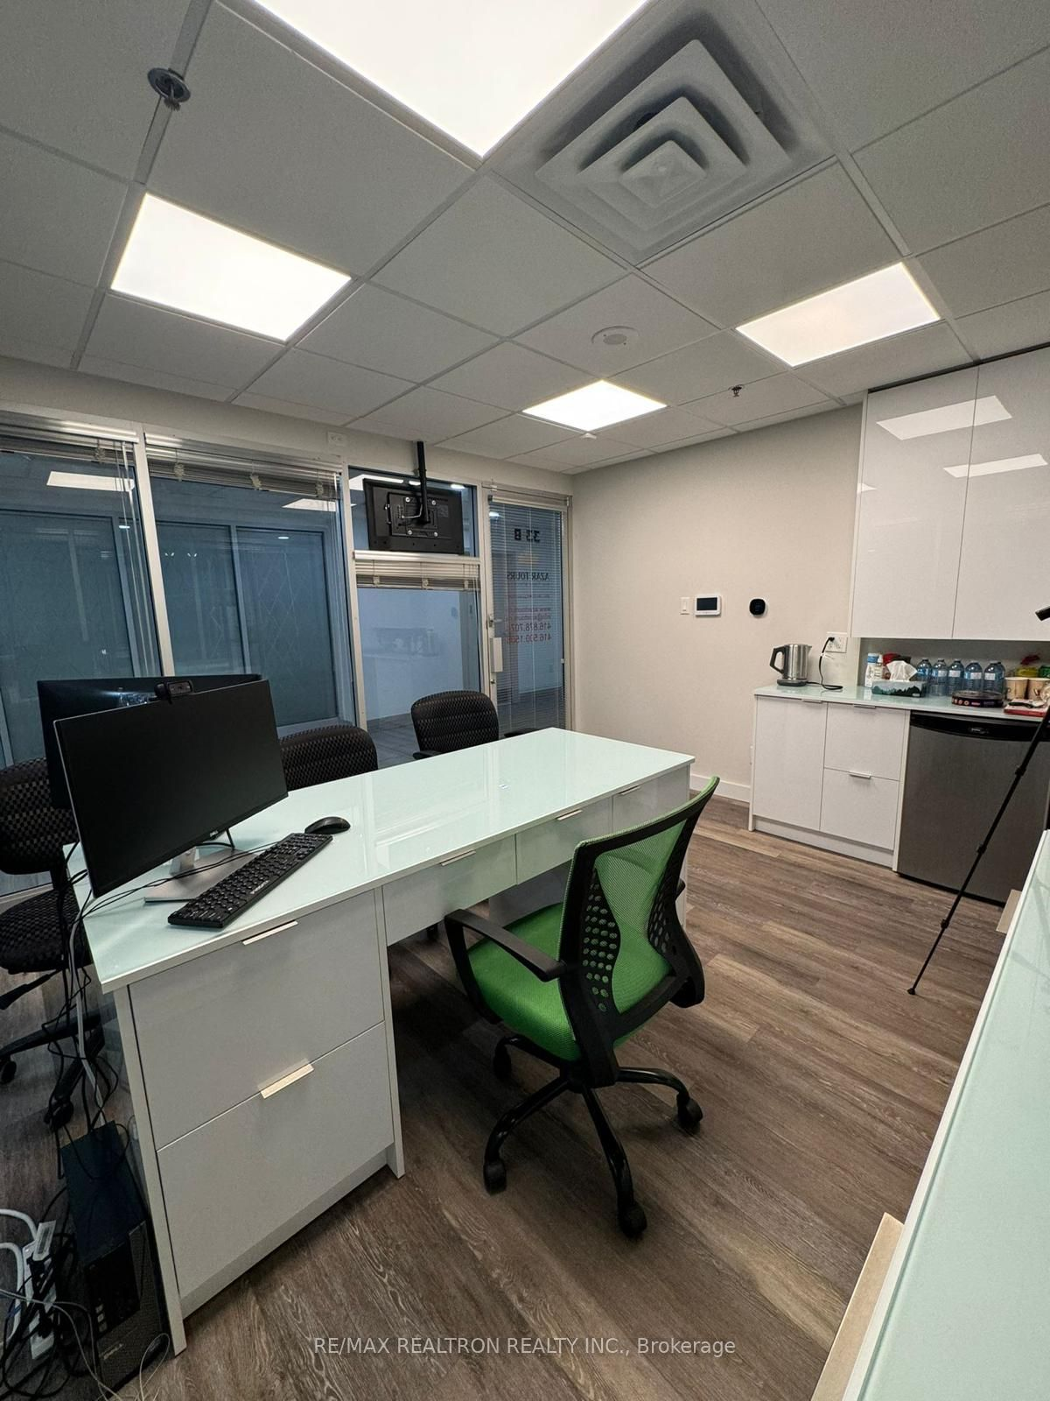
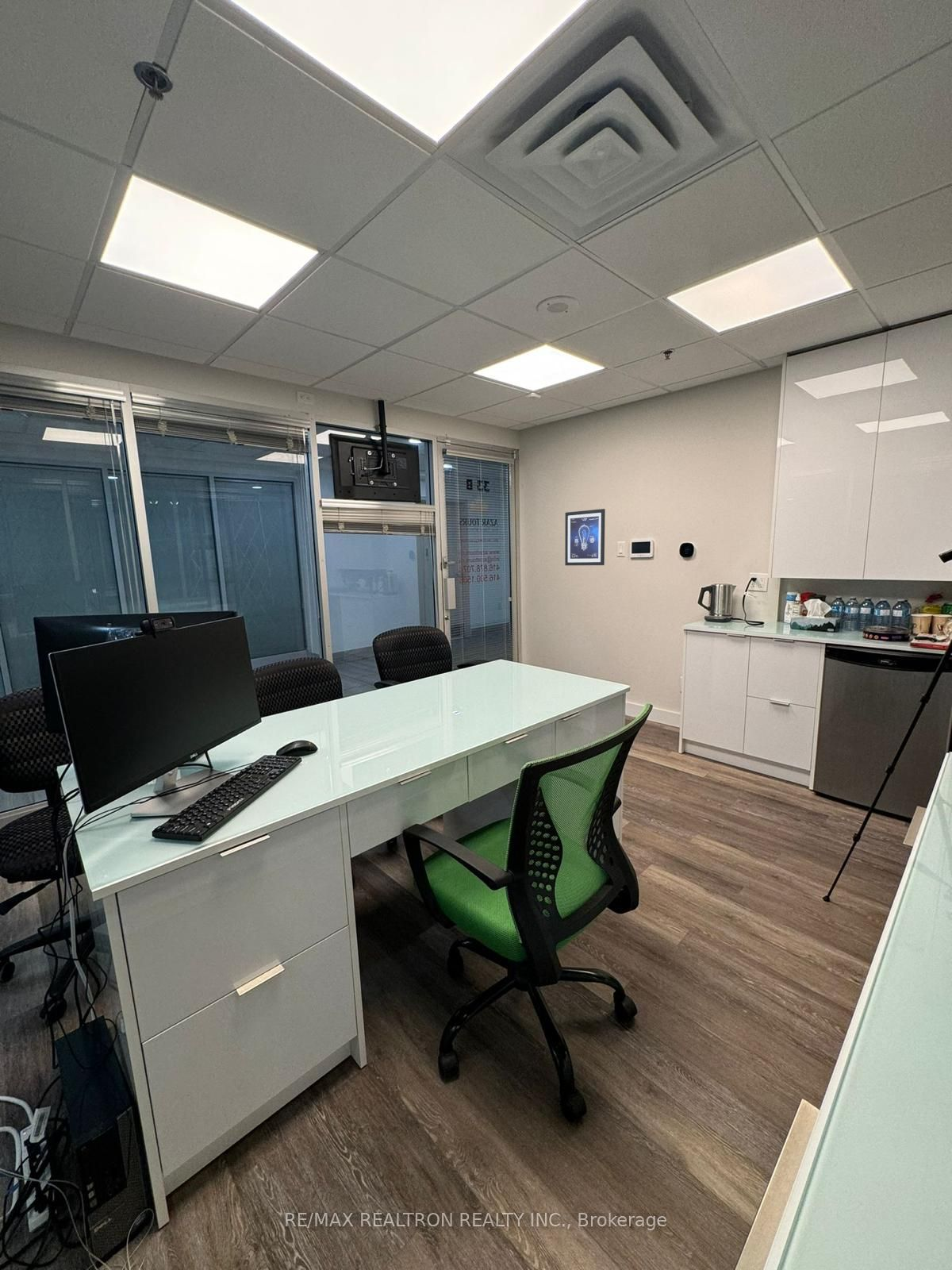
+ wall art [564,508,606,566]
